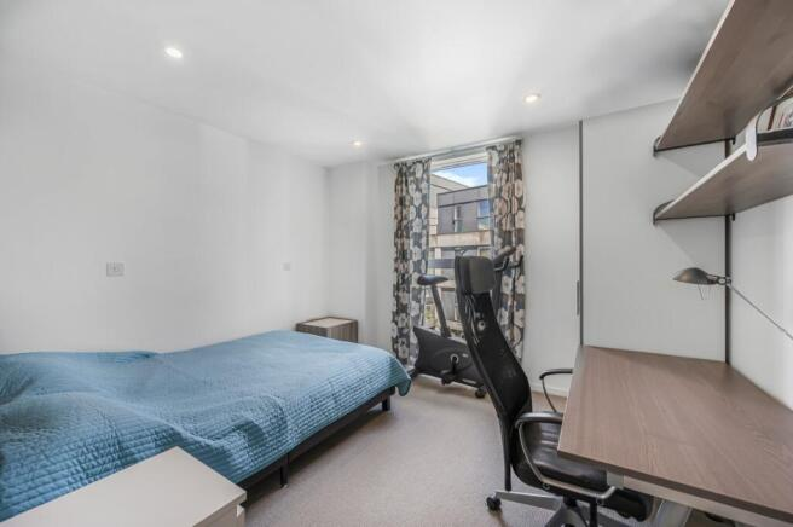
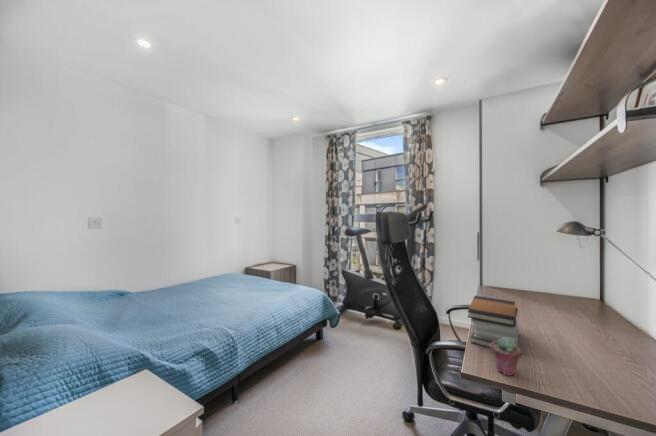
+ potted succulent [489,338,522,377]
+ book stack [467,295,520,349]
